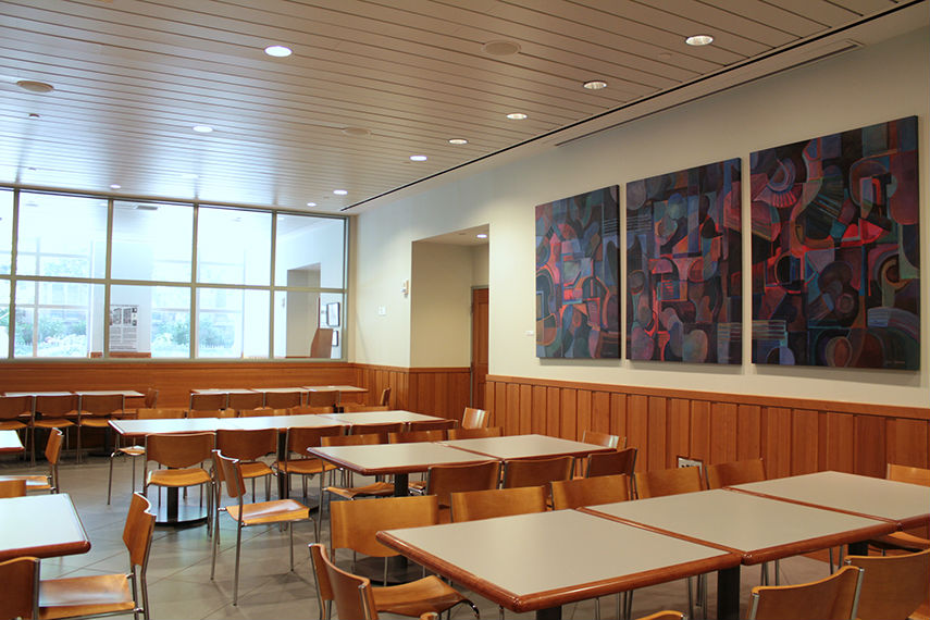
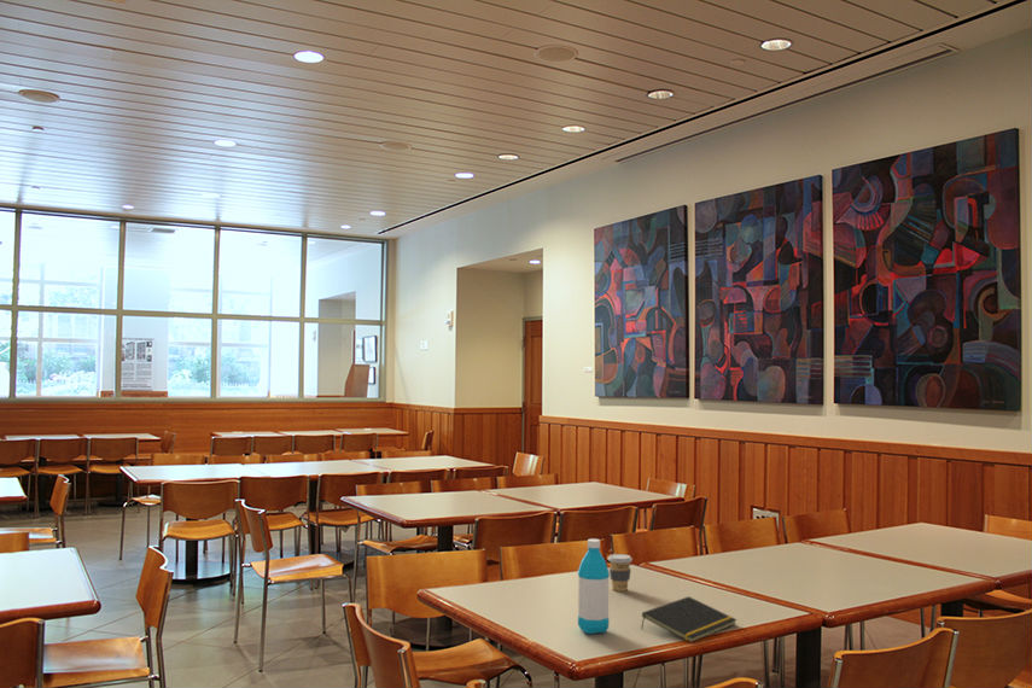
+ water bottle [577,537,611,635]
+ coffee cup [607,553,634,593]
+ notepad [640,595,737,643]
